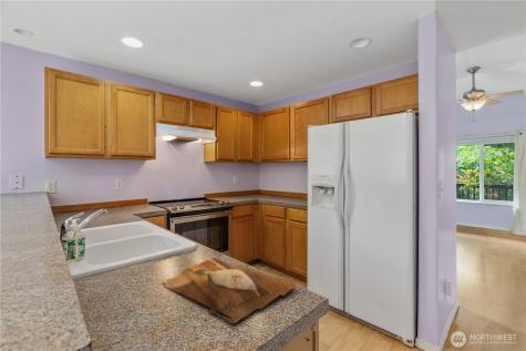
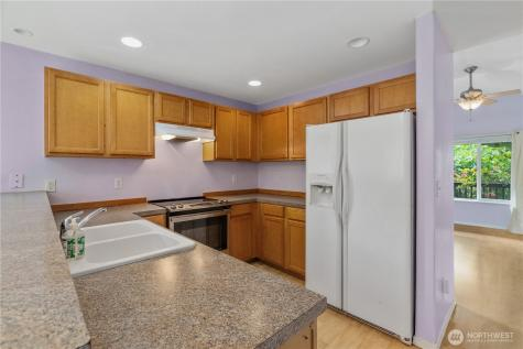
- cutting board [162,257,297,324]
